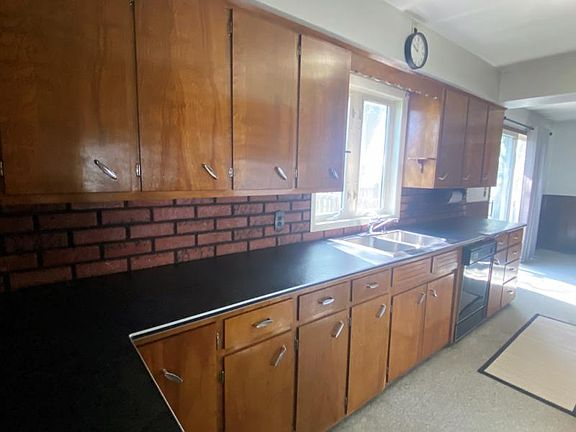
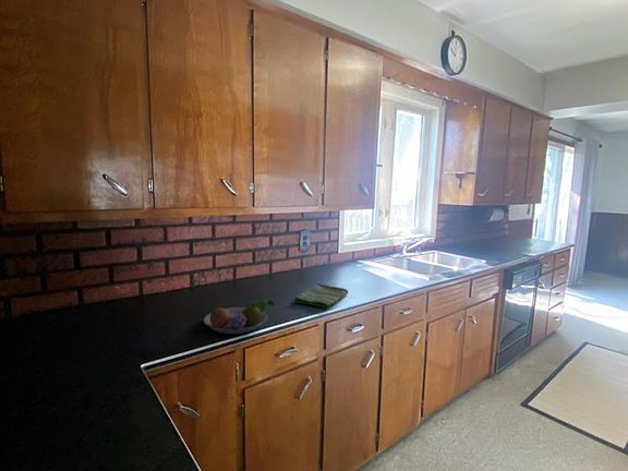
+ dish towel [293,282,349,309]
+ fruit bowl [203,299,275,335]
